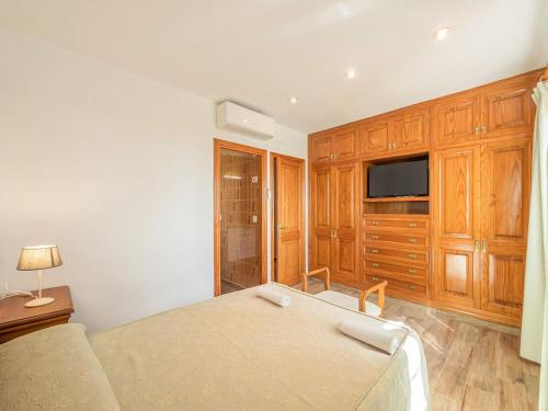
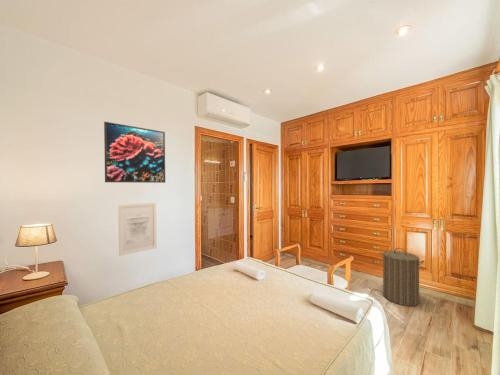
+ wall art [117,202,157,257]
+ laundry hamper [378,247,425,307]
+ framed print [103,121,166,184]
